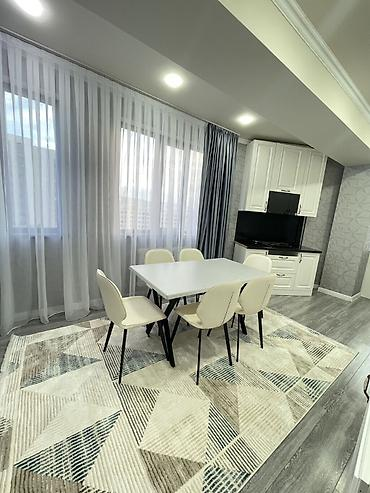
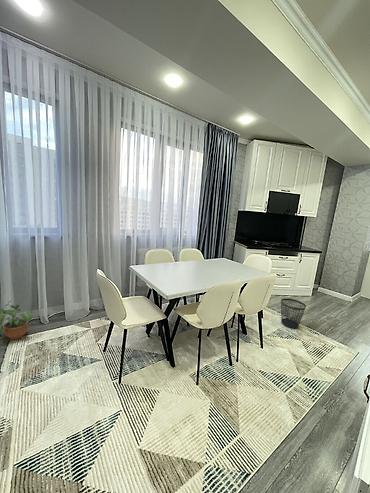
+ potted plant [0,300,33,340]
+ wastebasket [280,297,307,329]
